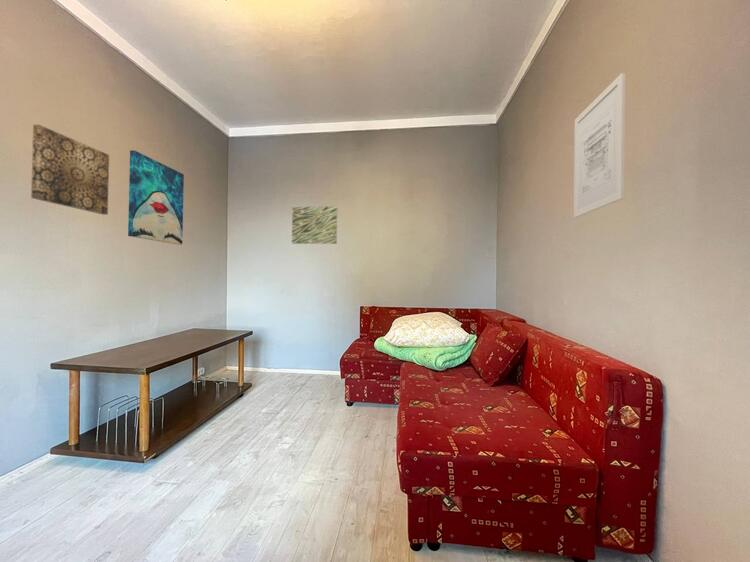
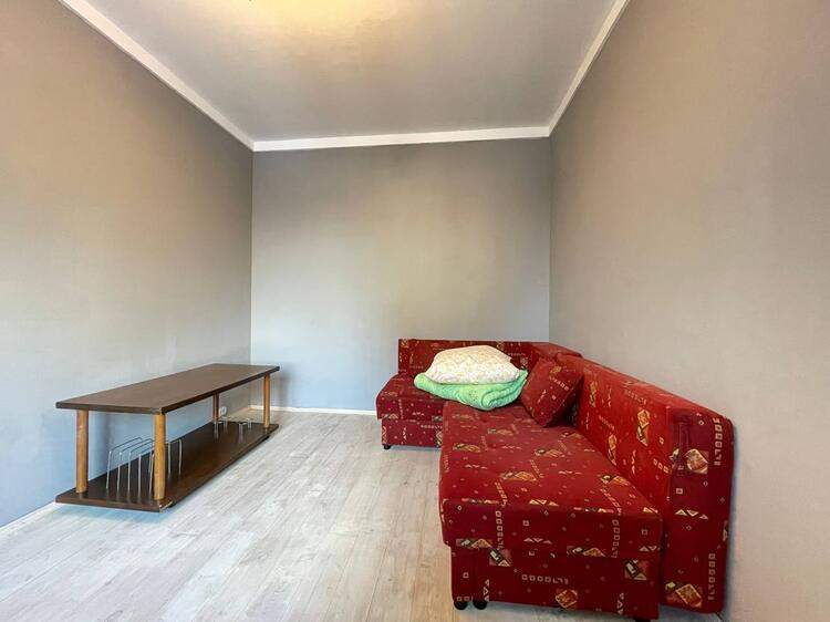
- wall art [127,149,185,246]
- wall art [30,124,110,216]
- wall art [291,205,338,245]
- wall art [573,72,626,219]
